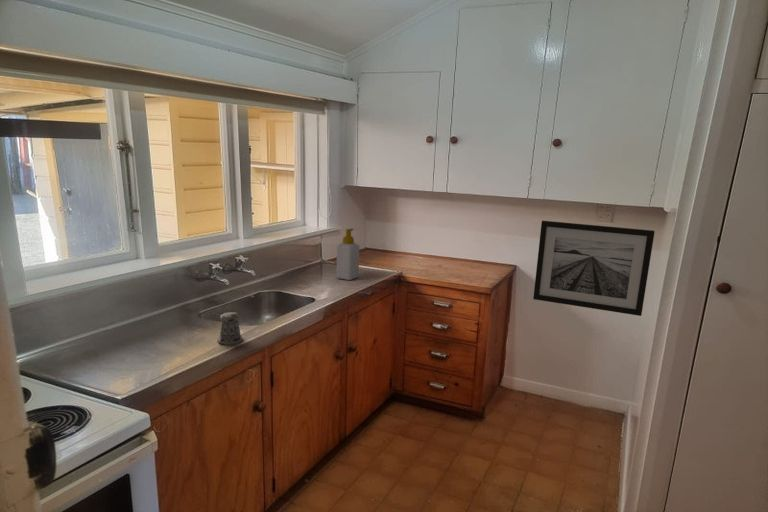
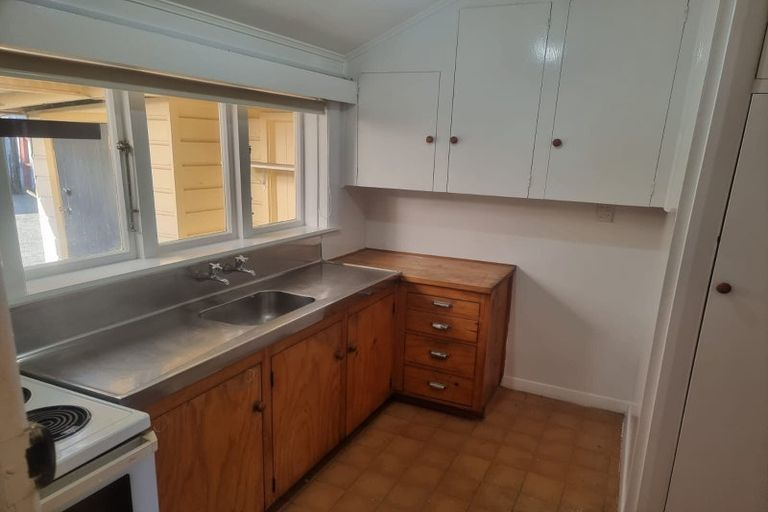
- soap bottle [335,228,360,281]
- pepper shaker [210,311,244,346]
- wall art [532,220,656,317]
